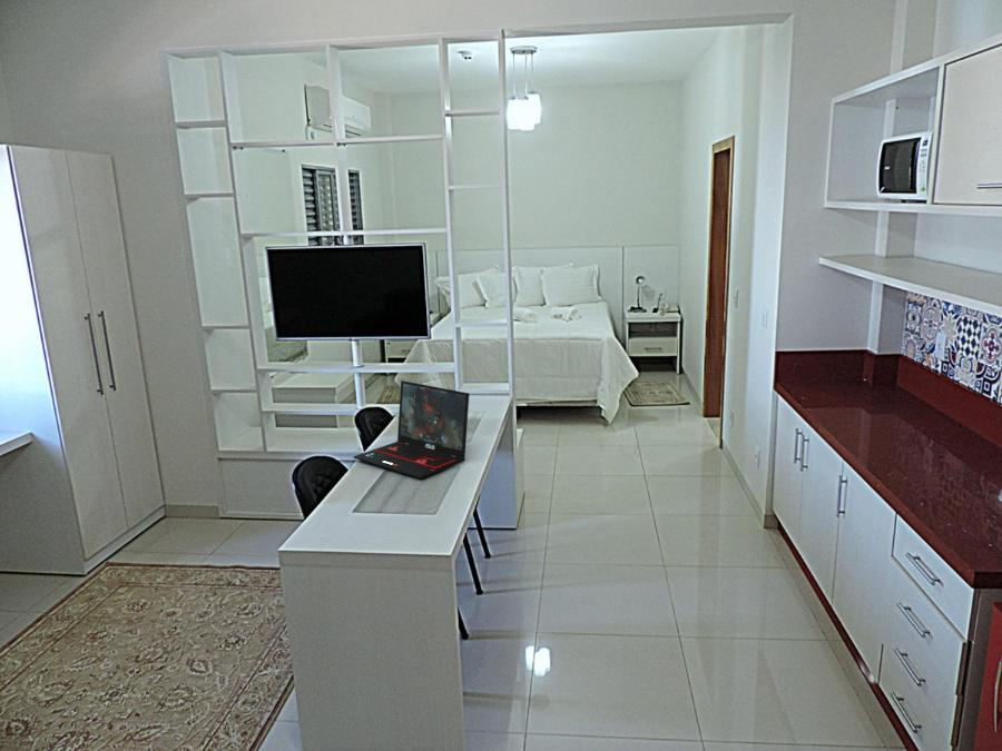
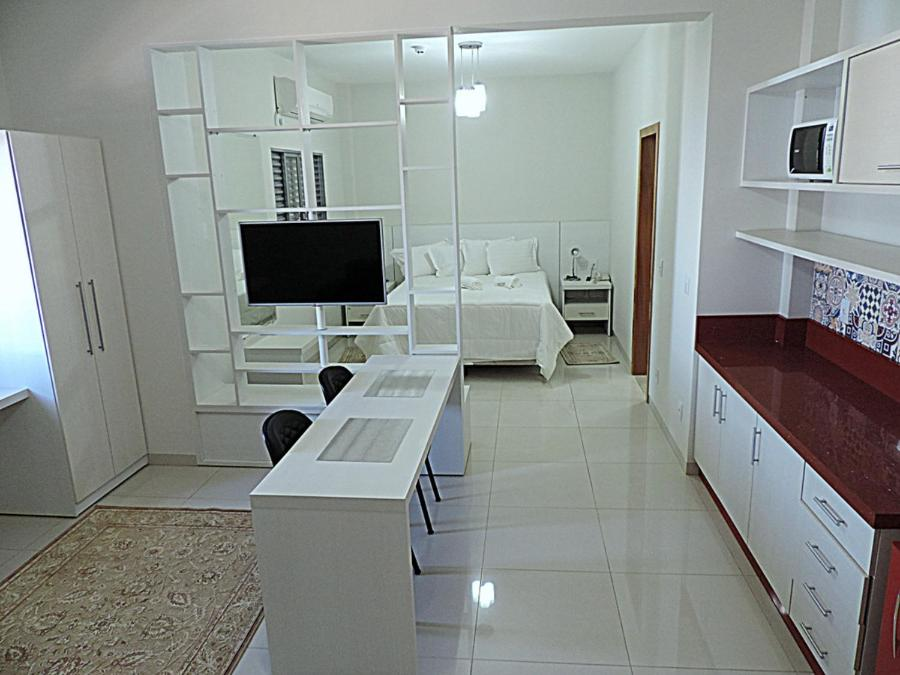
- laptop [352,379,471,480]
